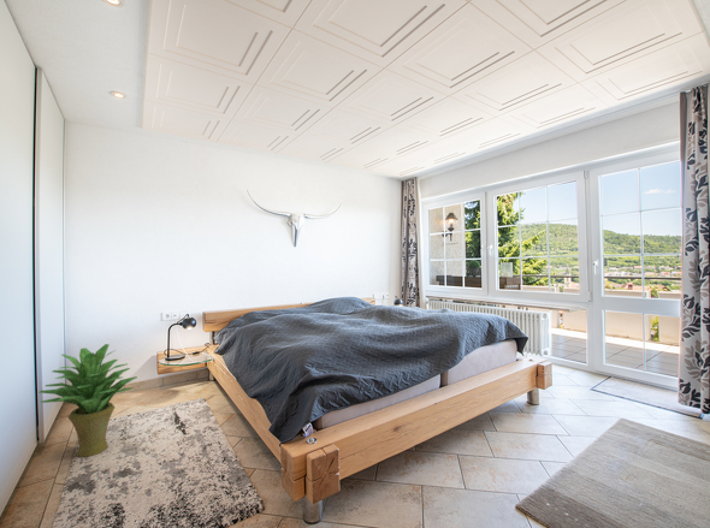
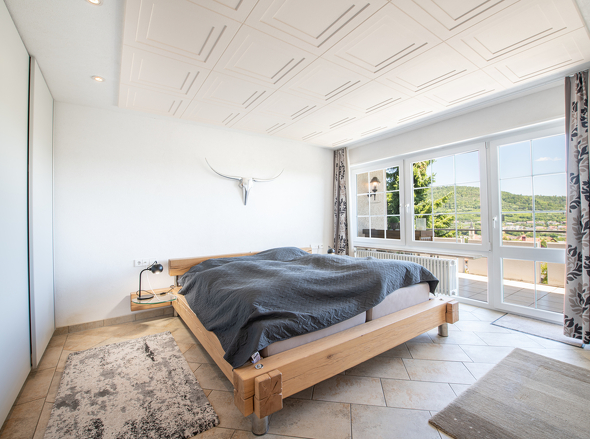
- potted plant [37,343,138,458]
